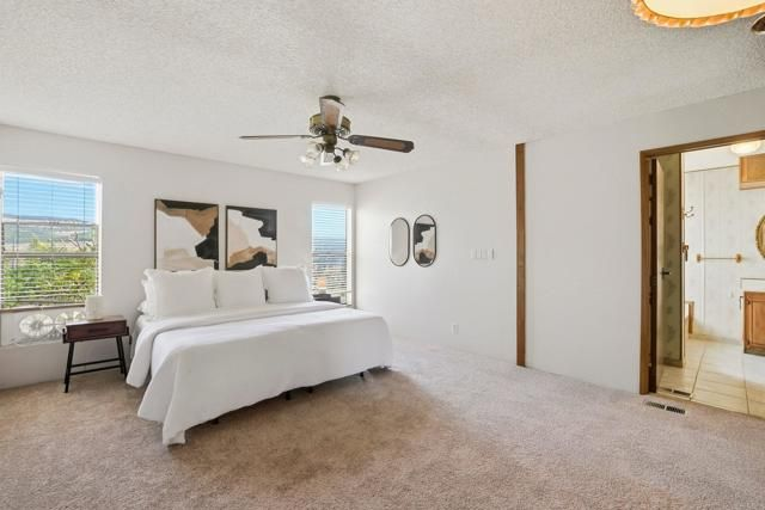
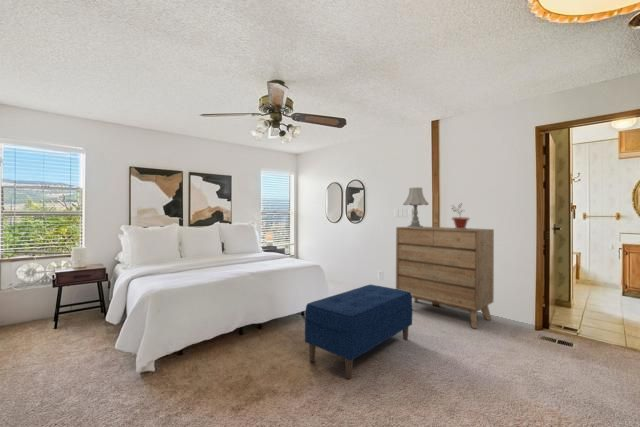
+ dresser [395,226,495,330]
+ potted plant [450,203,471,229]
+ bench [304,284,413,380]
+ table lamp [402,187,430,228]
